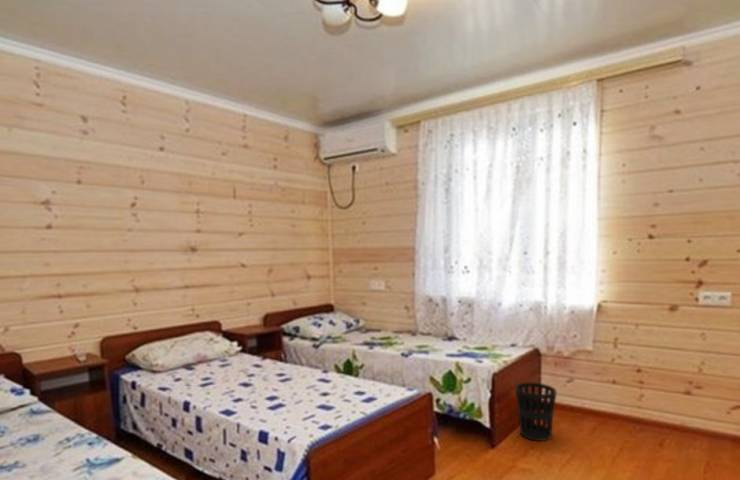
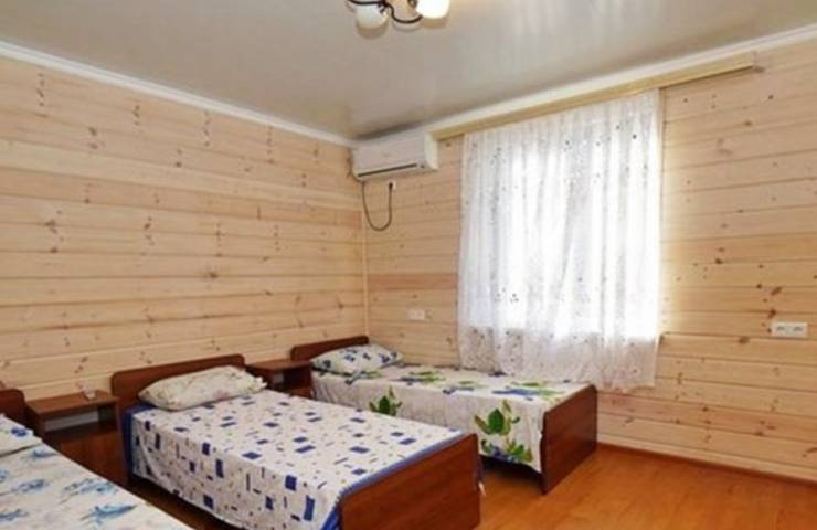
- wastebasket [514,381,557,442]
